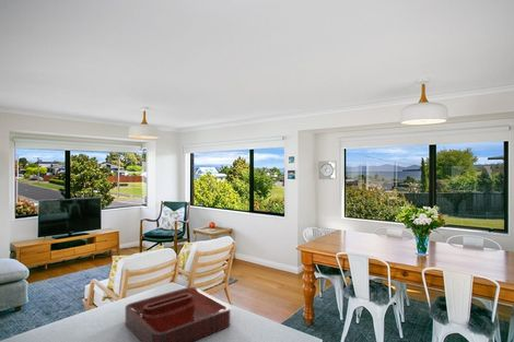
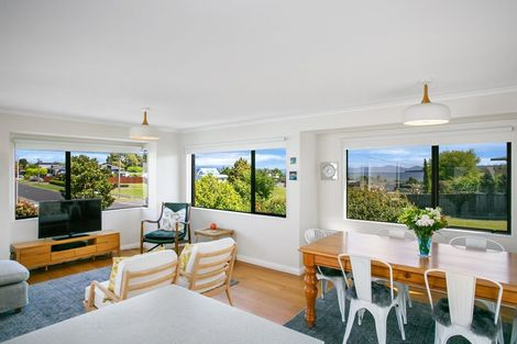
- decorative tray [125,286,231,342]
